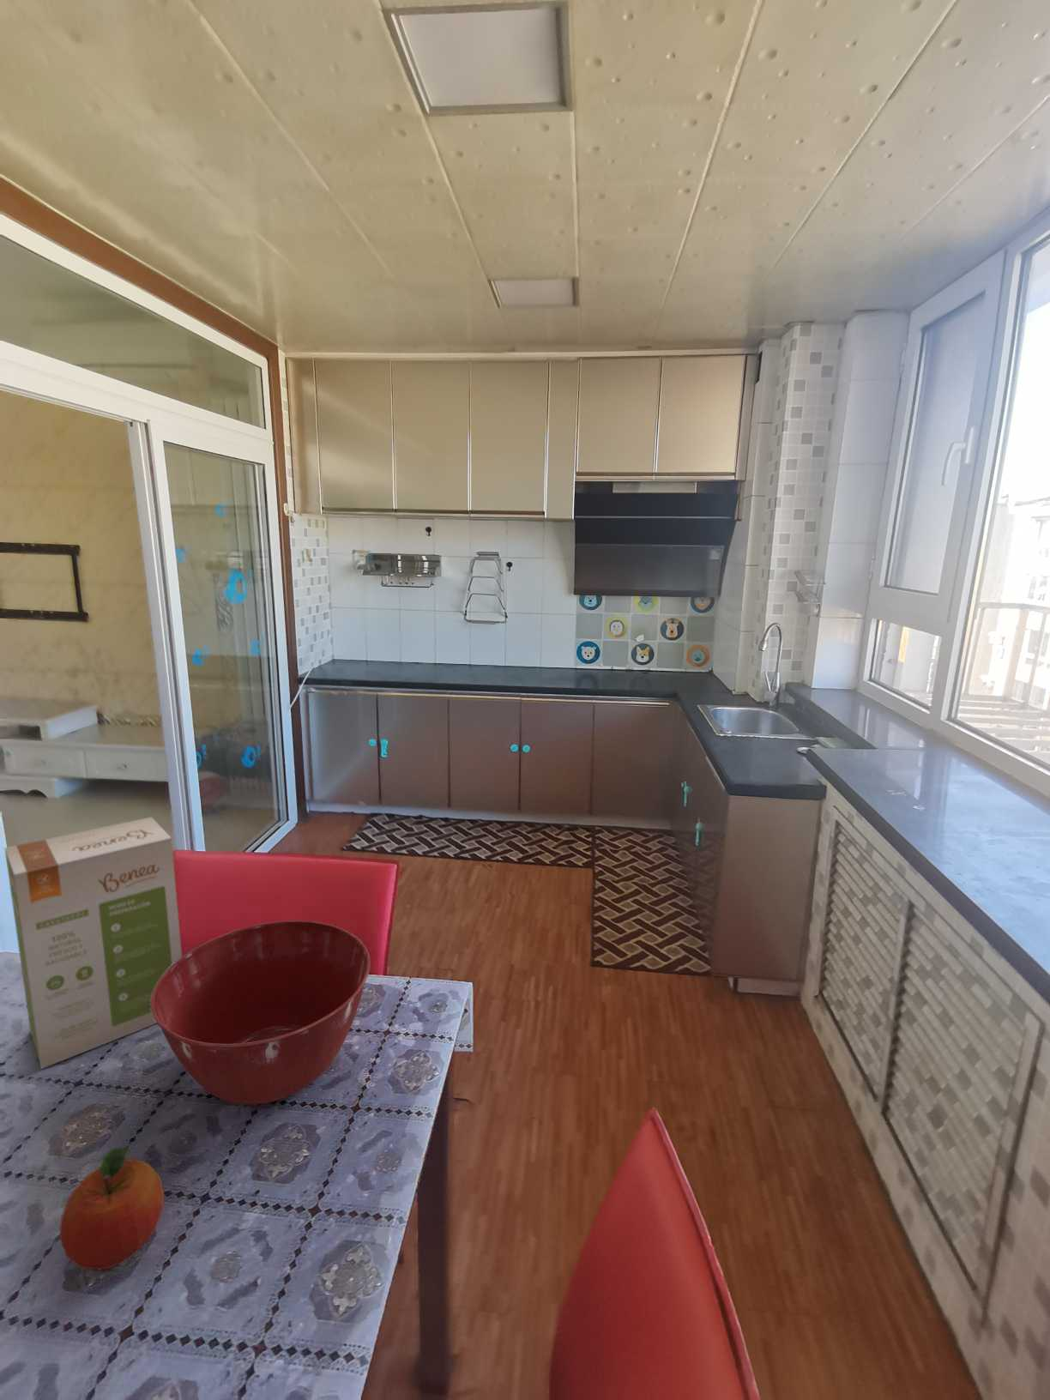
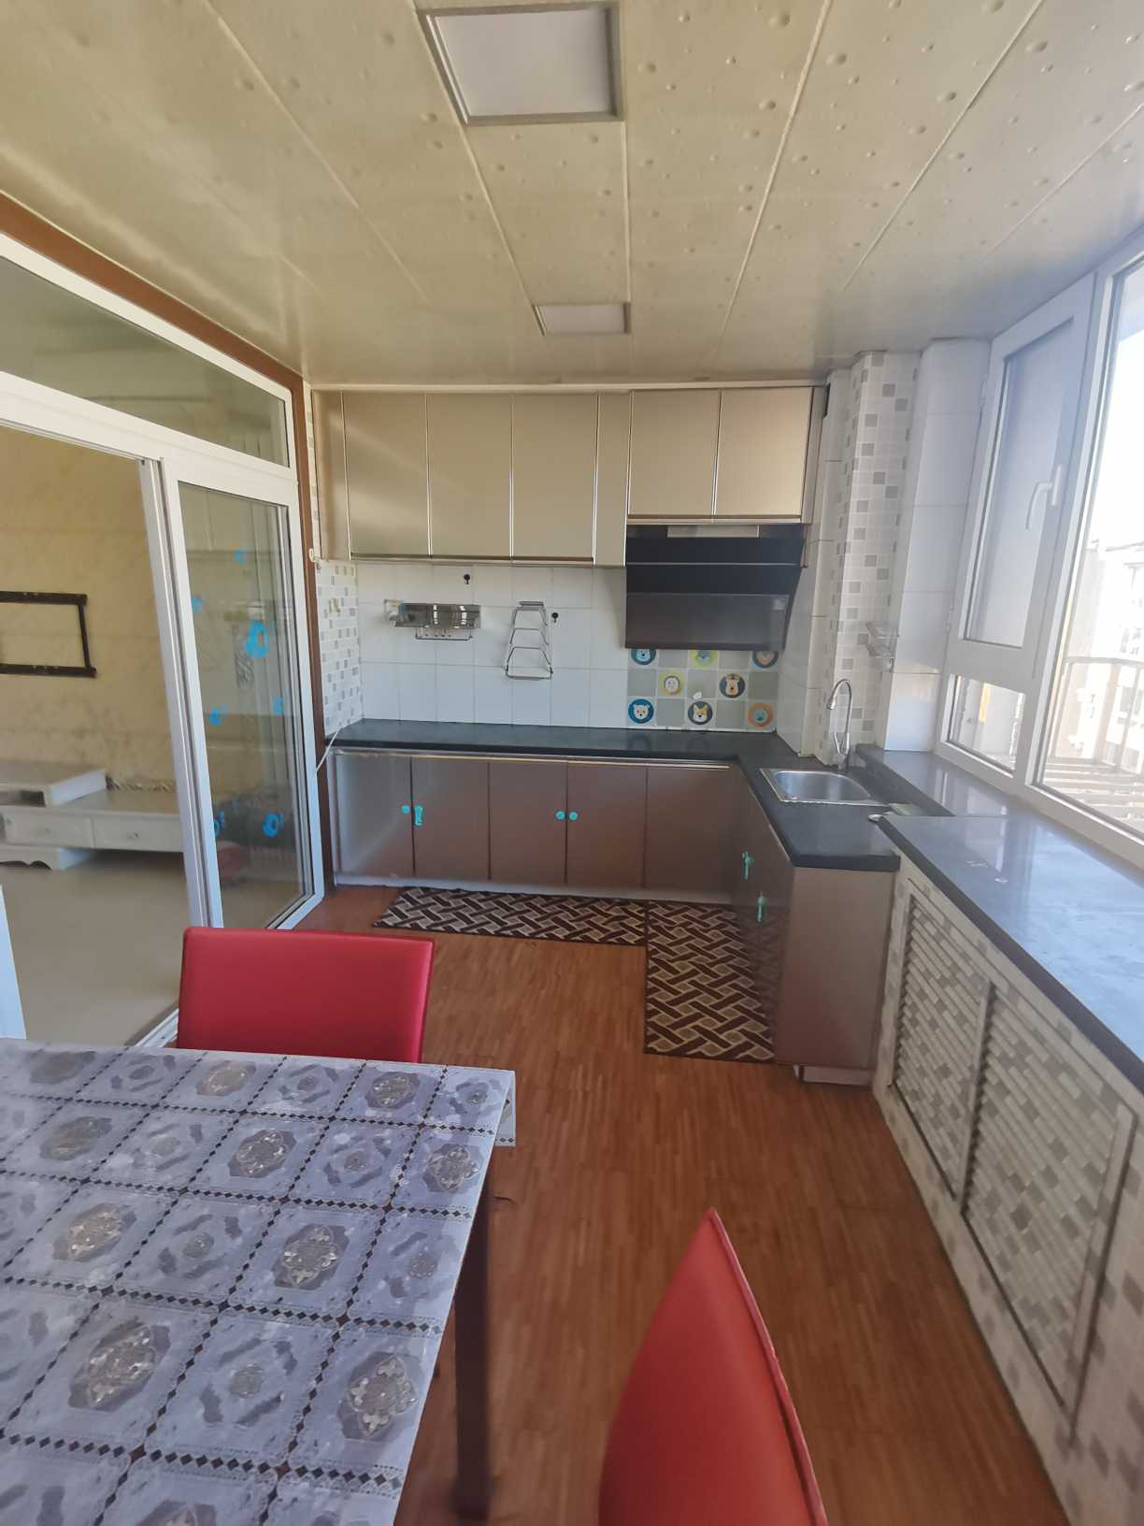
- fruit [60,1146,164,1271]
- food box [3,816,183,1069]
- mixing bowl [151,919,372,1106]
